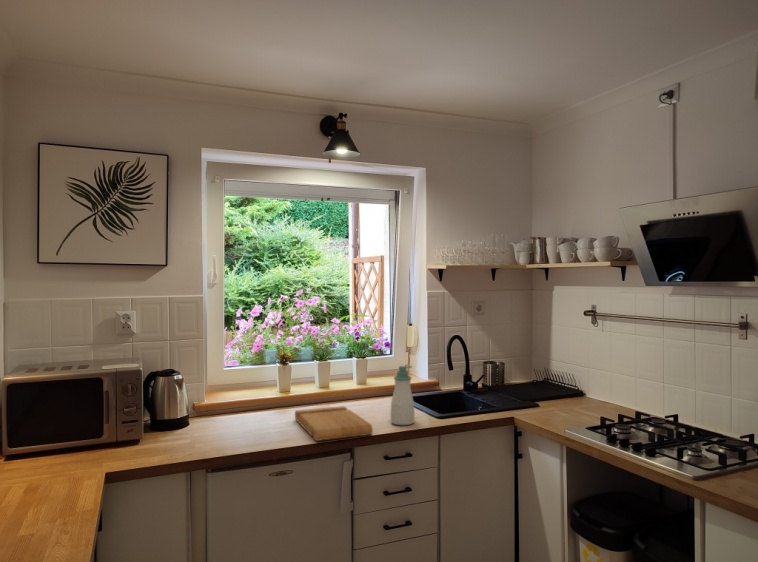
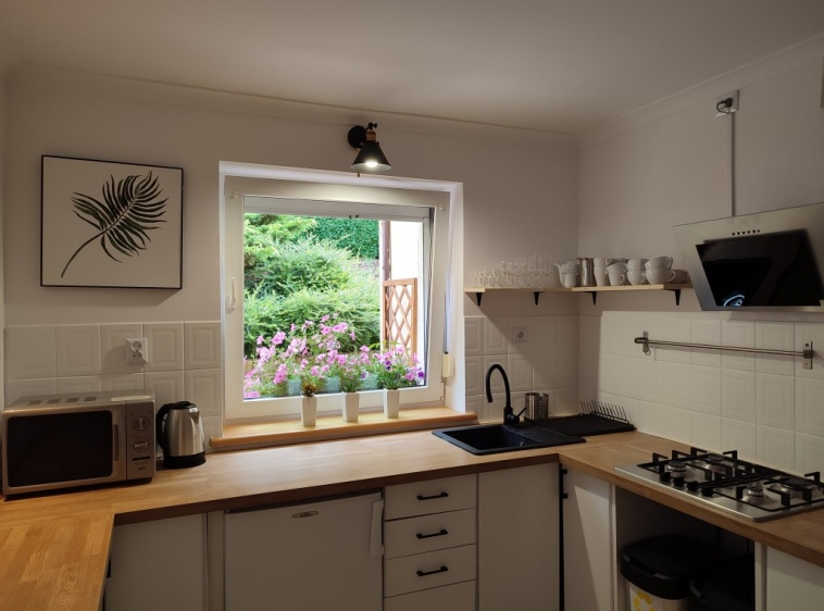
- soap bottle [390,365,415,426]
- cutting board [294,405,374,442]
